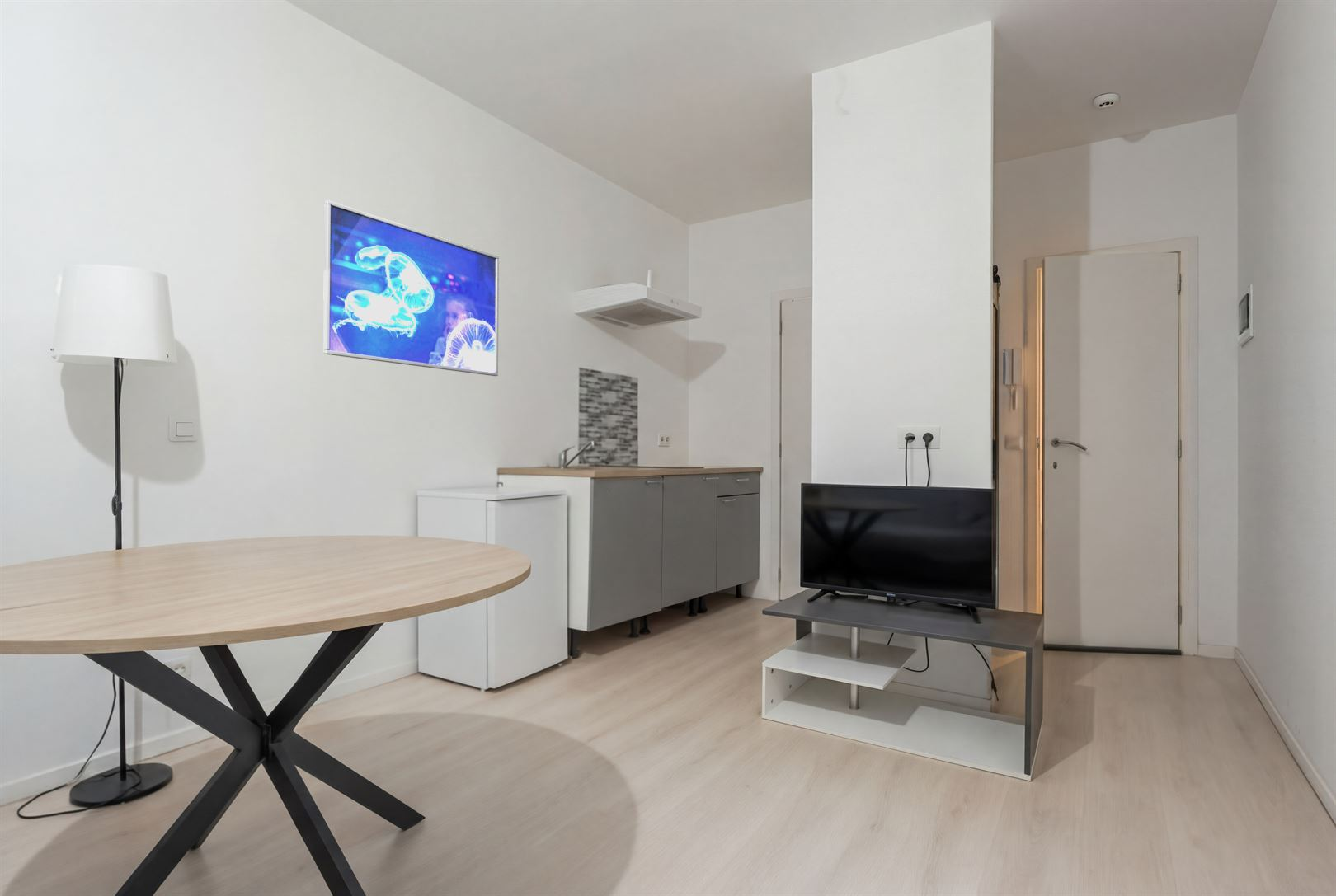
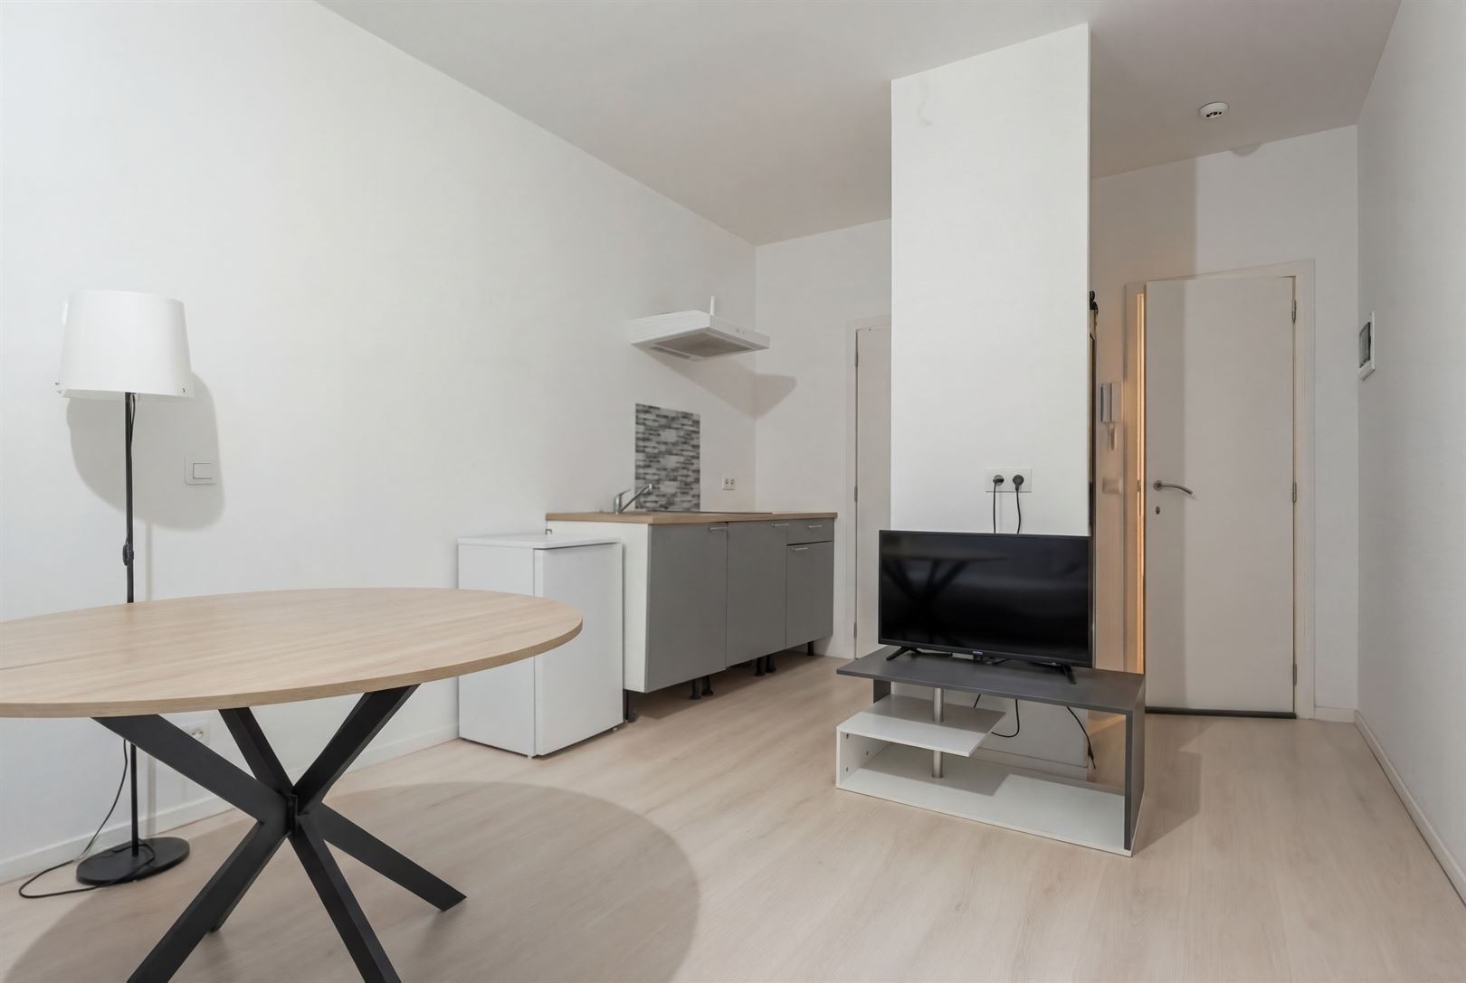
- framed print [322,199,500,377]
